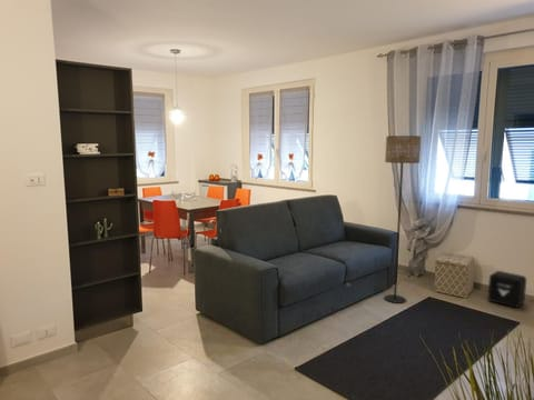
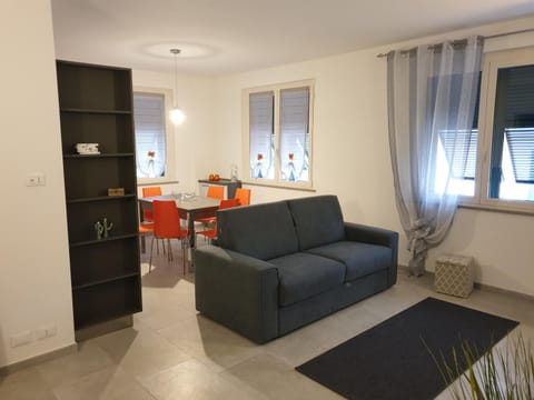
- floor lamp [383,134,422,304]
- air purifier [486,270,527,309]
